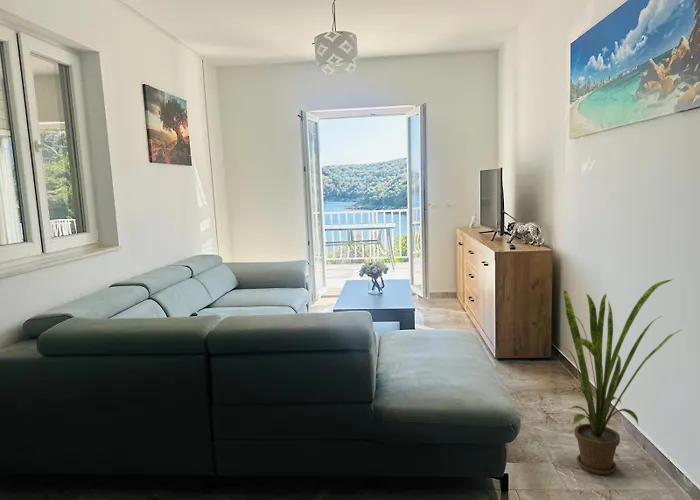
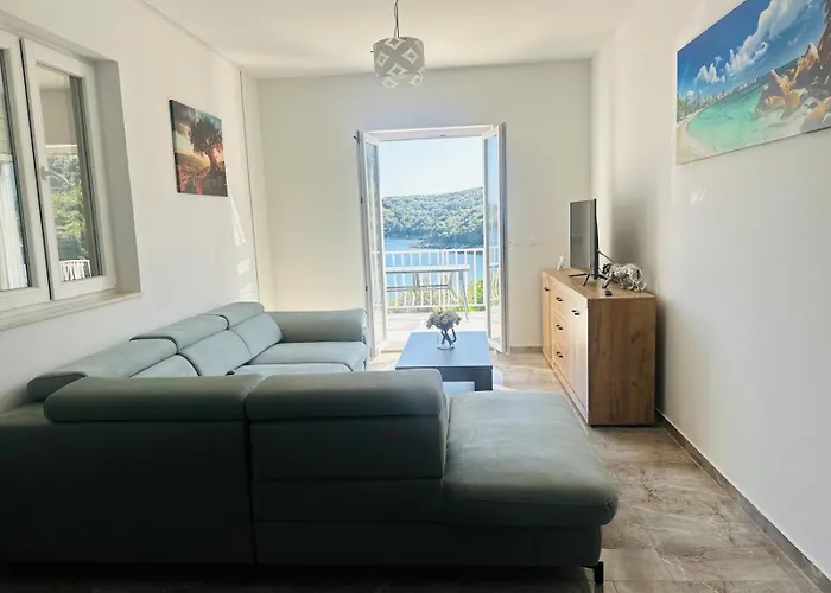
- house plant [562,279,683,475]
